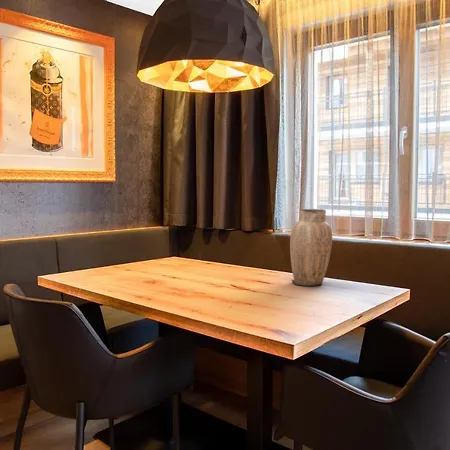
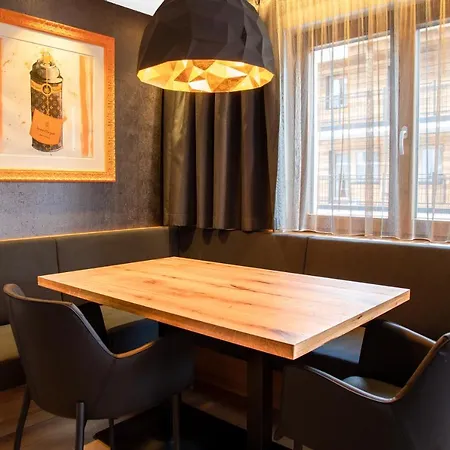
- vase [289,208,333,287]
